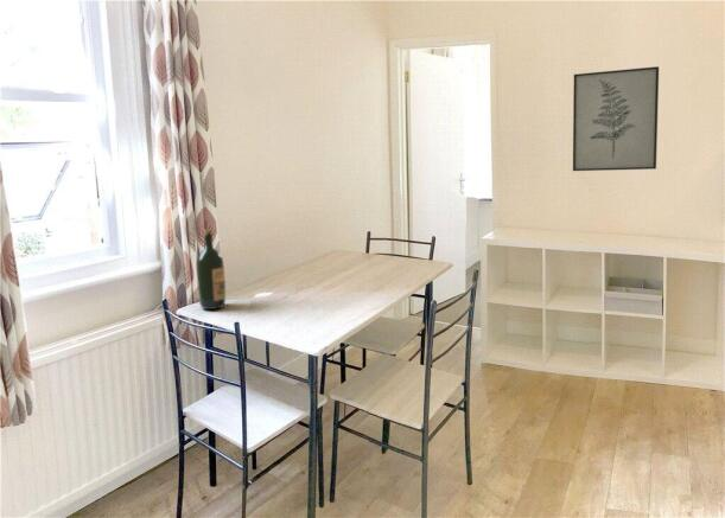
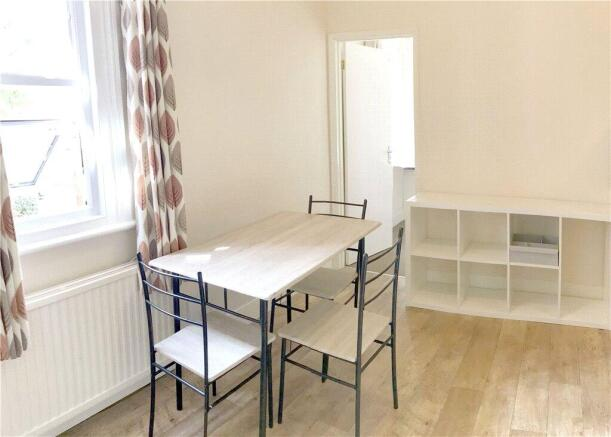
- wall art [572,65,660,172]
- wine bottle [196,229,227,311]
